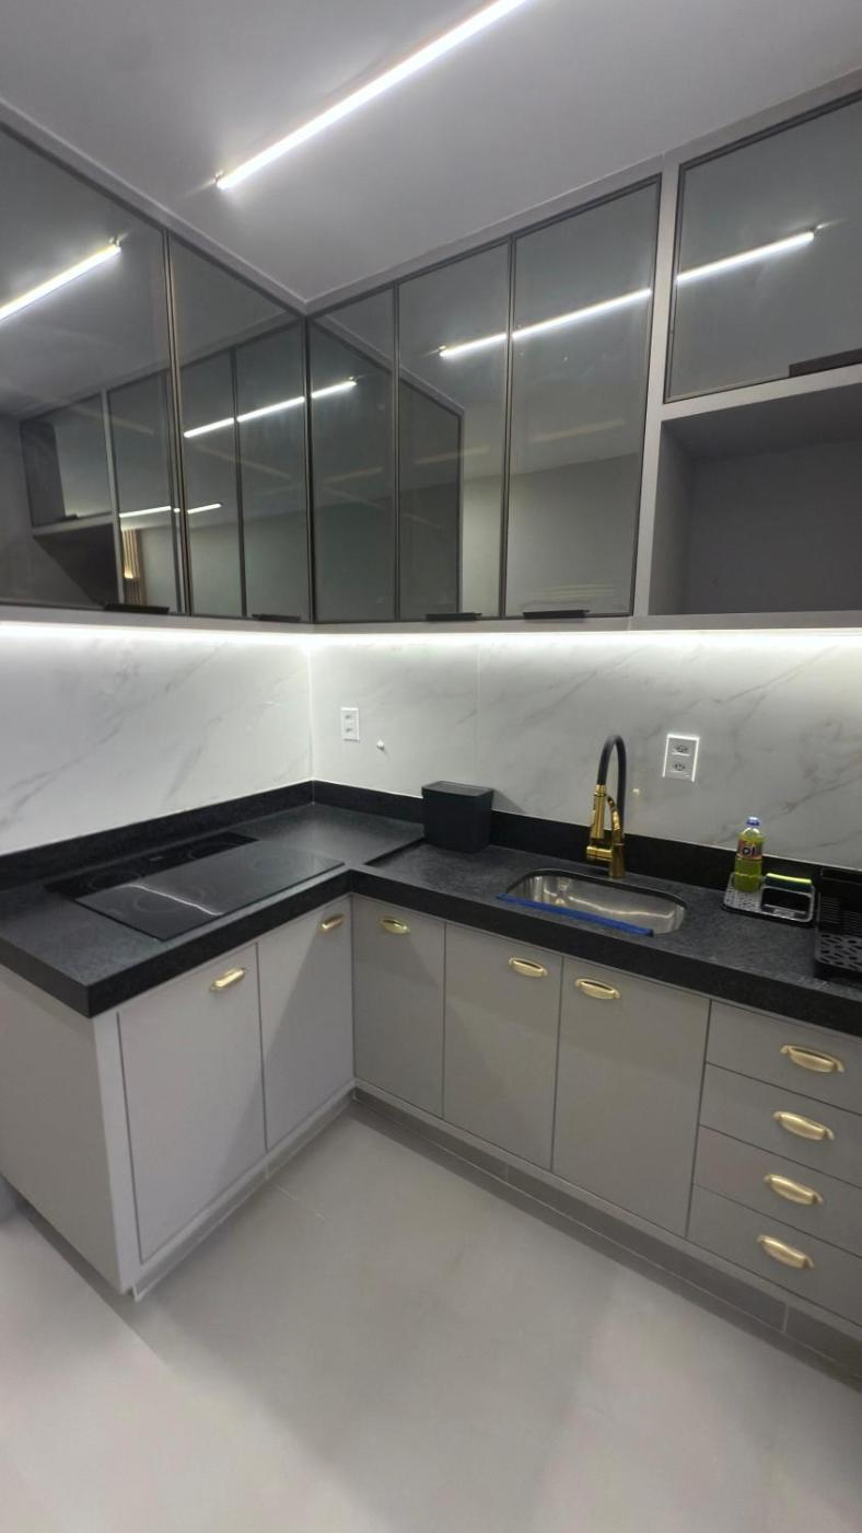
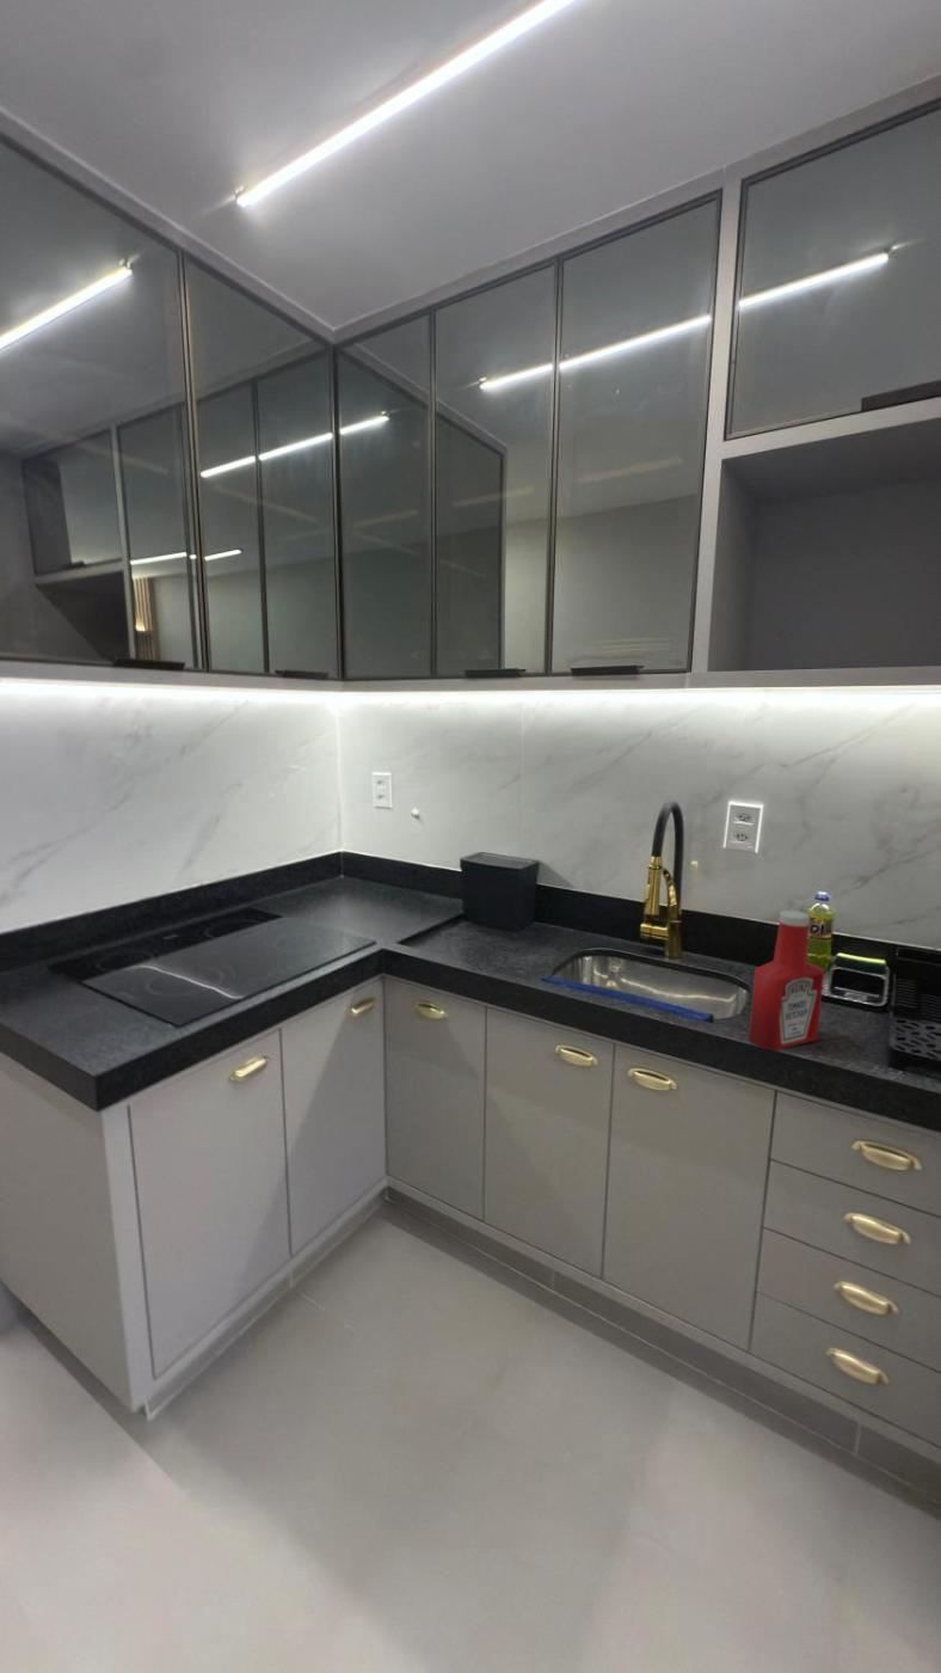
+ soap bottle [748,909,825,1053]
